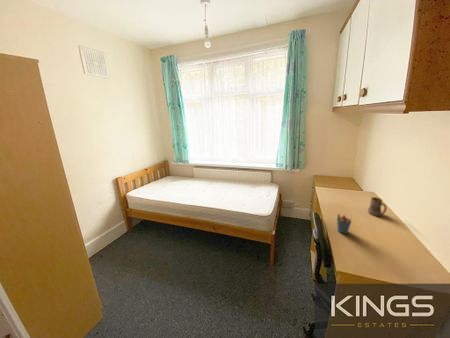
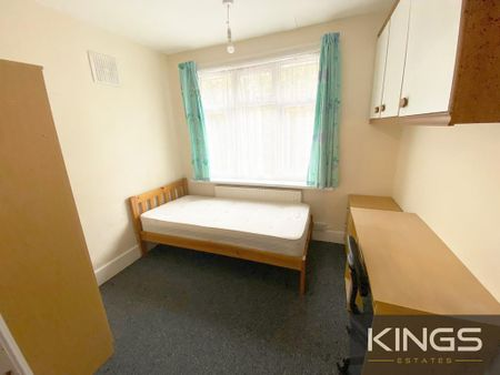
- pen holder [336,213,354,235]
- mug [367,196,388,217]
